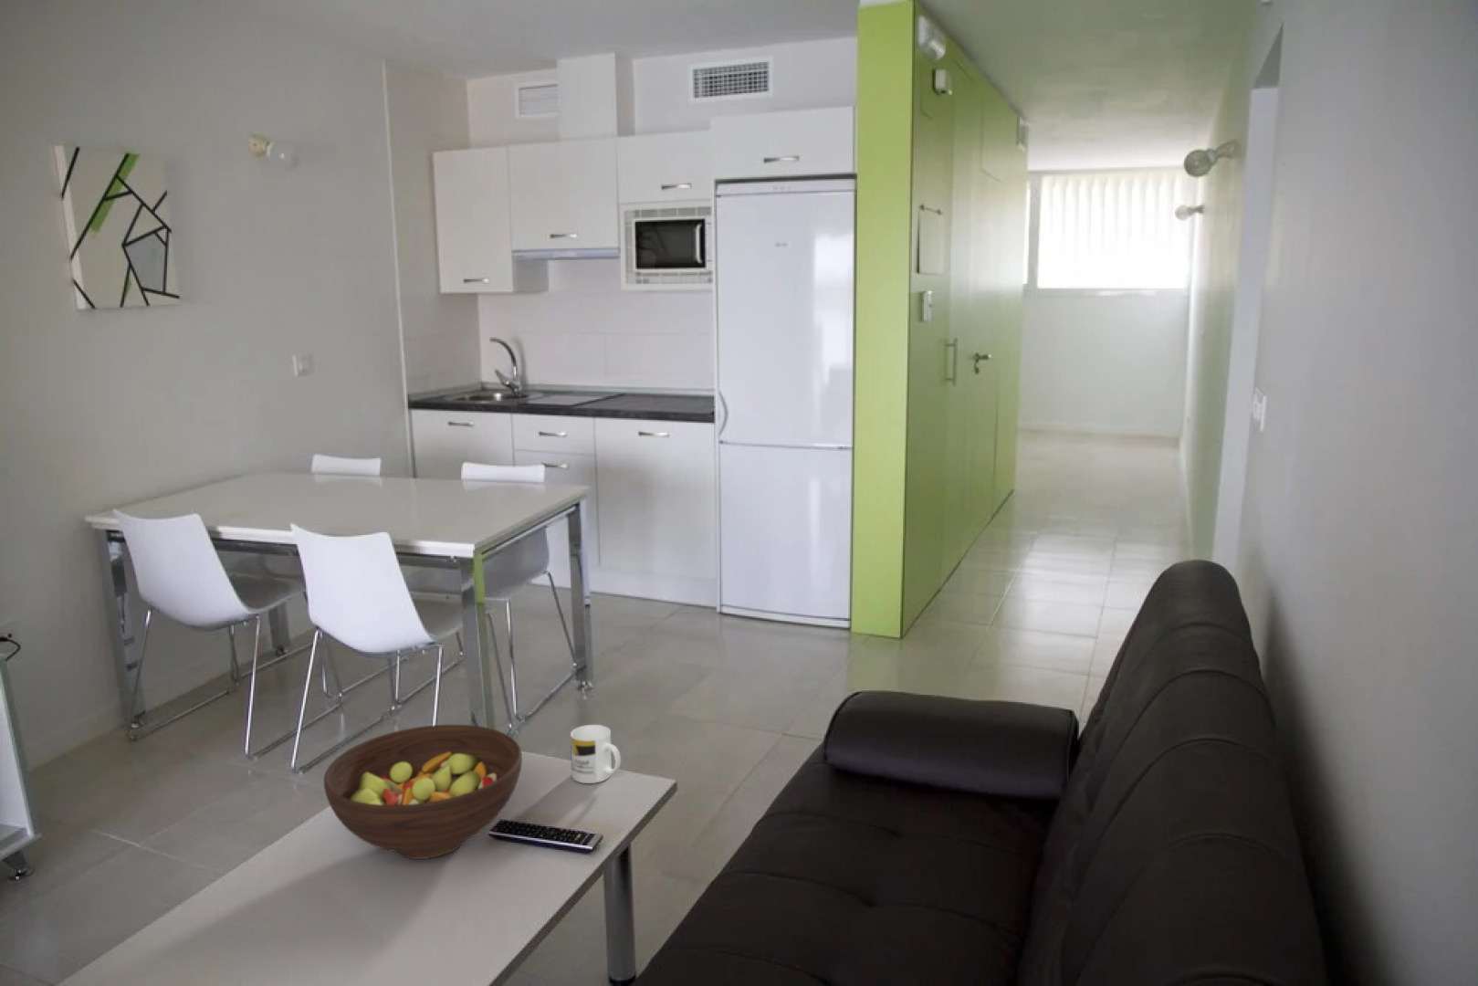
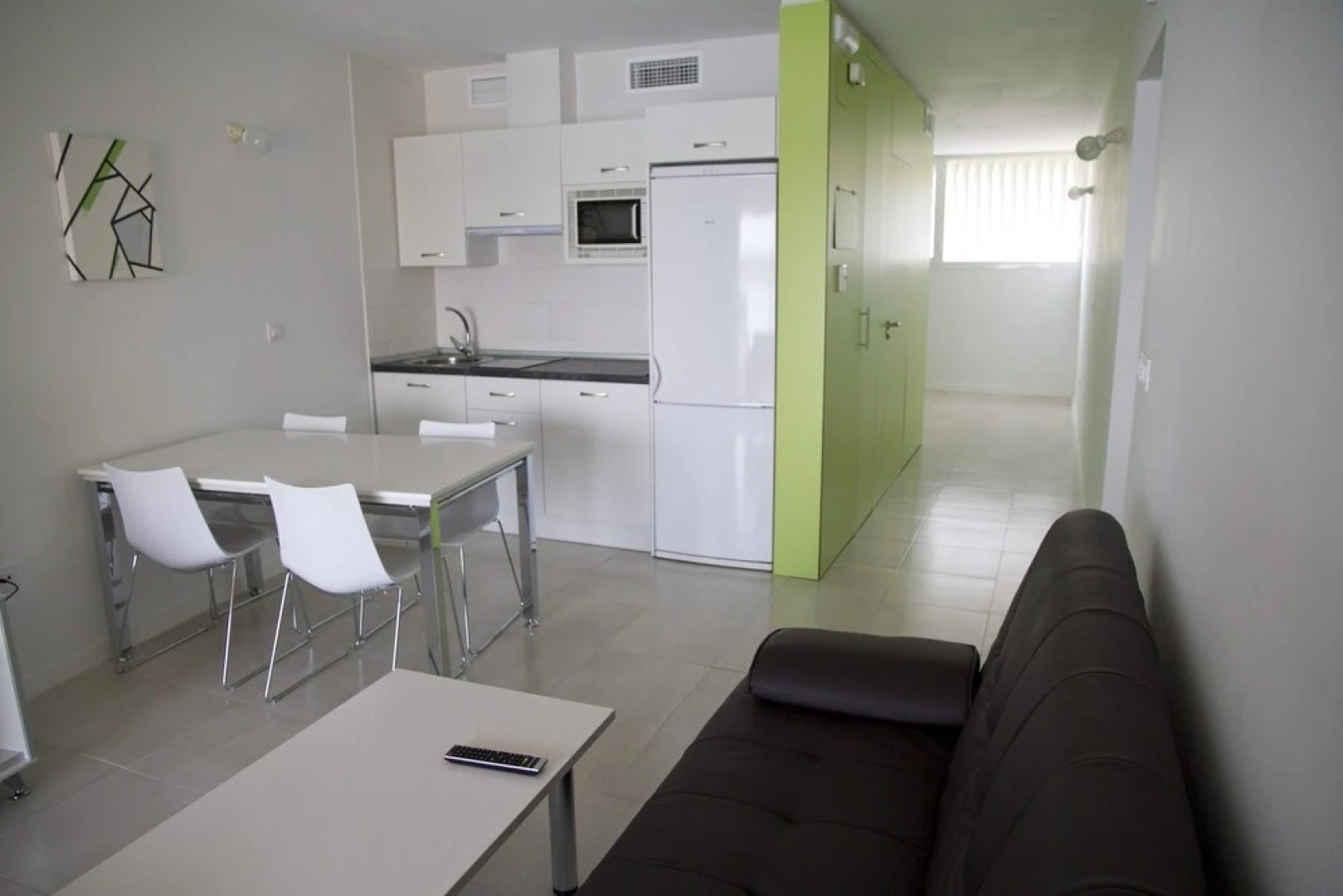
- fruit bowl [324,724,523,861]
- mug [570,724,622,785]
